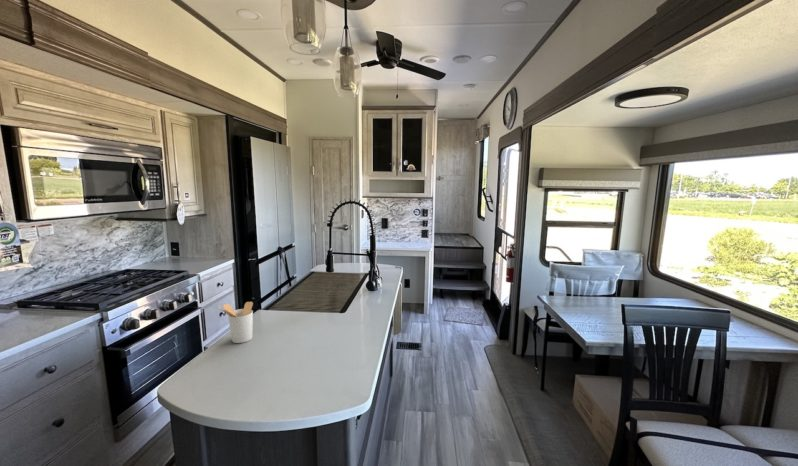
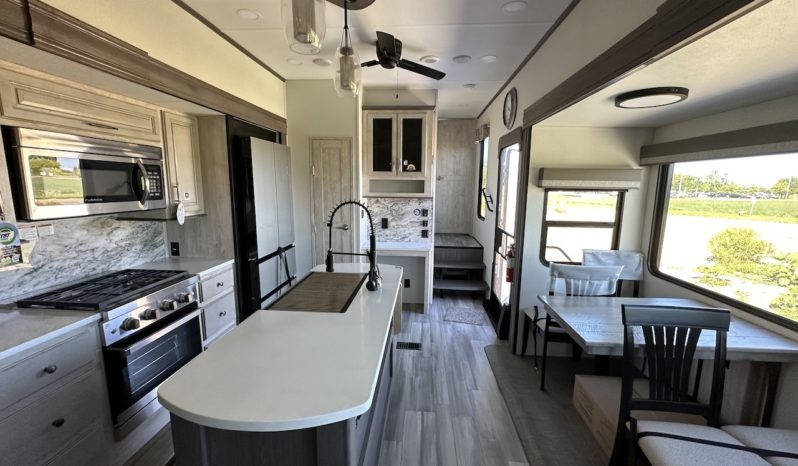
- utensil holder [217,301,254,344]
